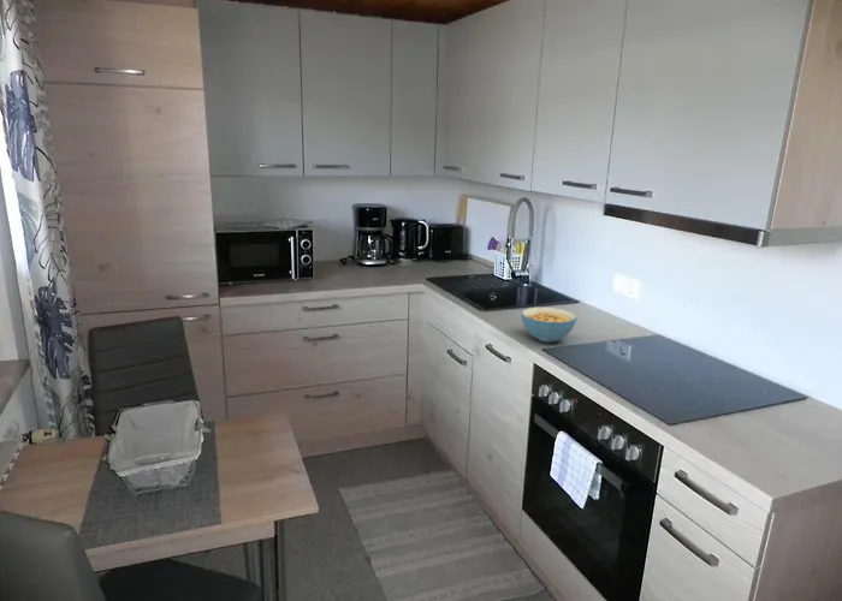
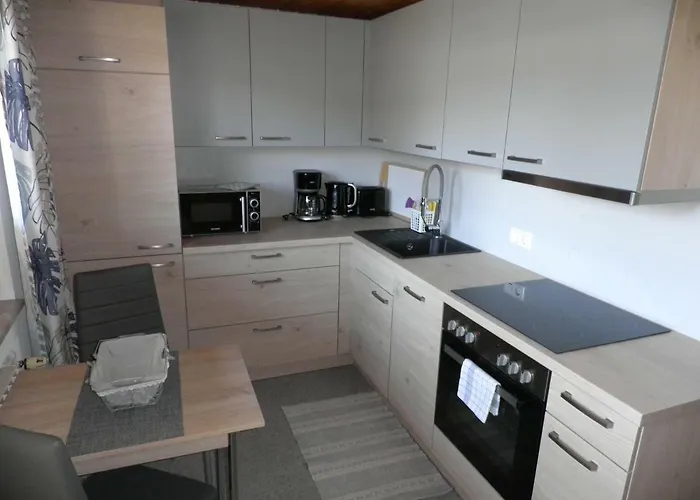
- cereal bowl [520,307,579,344]
